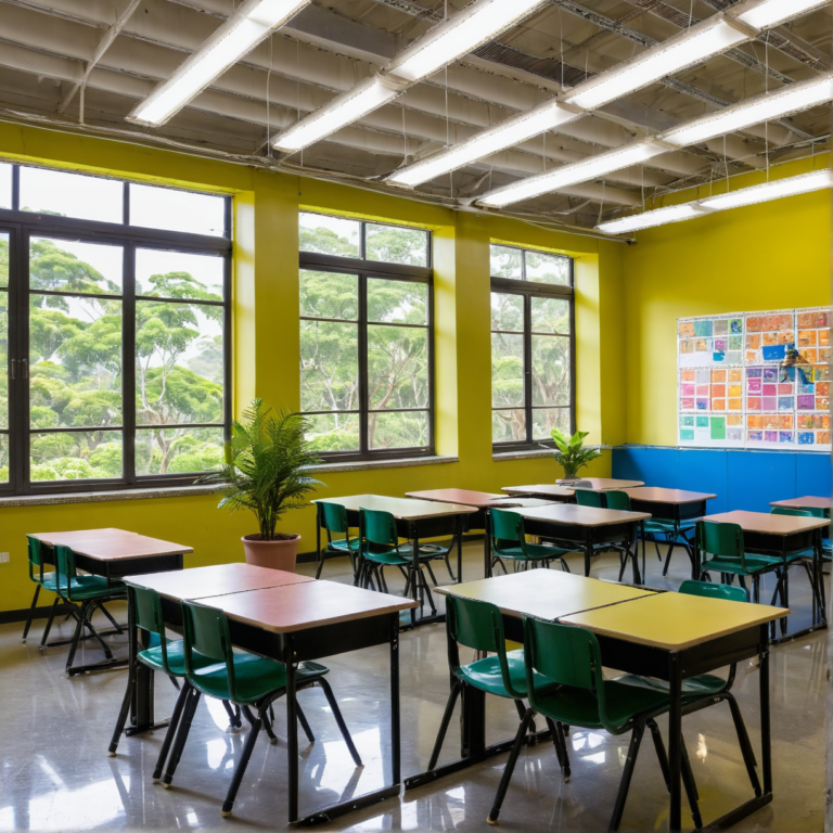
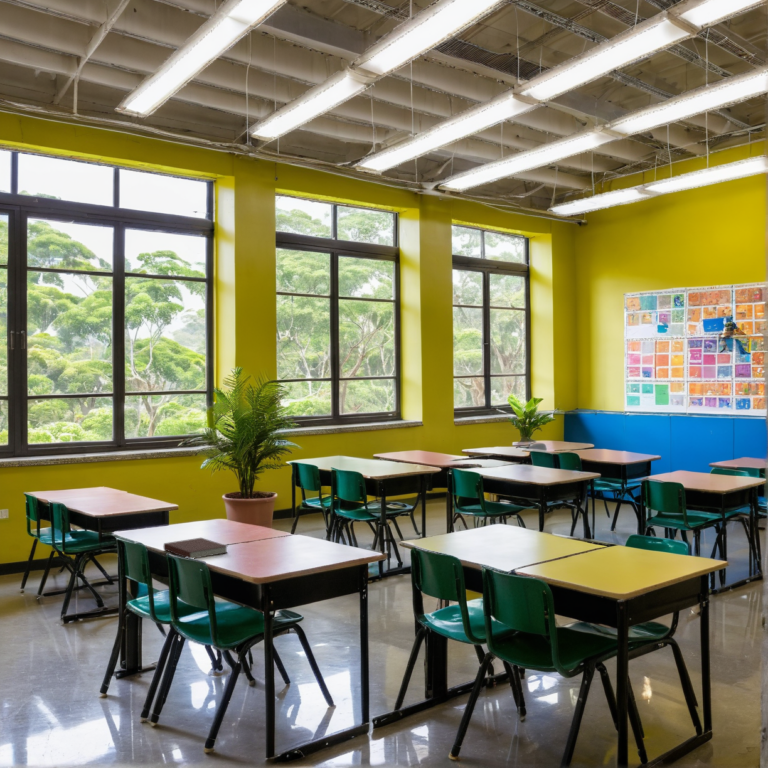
+ notebook [163,537,229,559]
